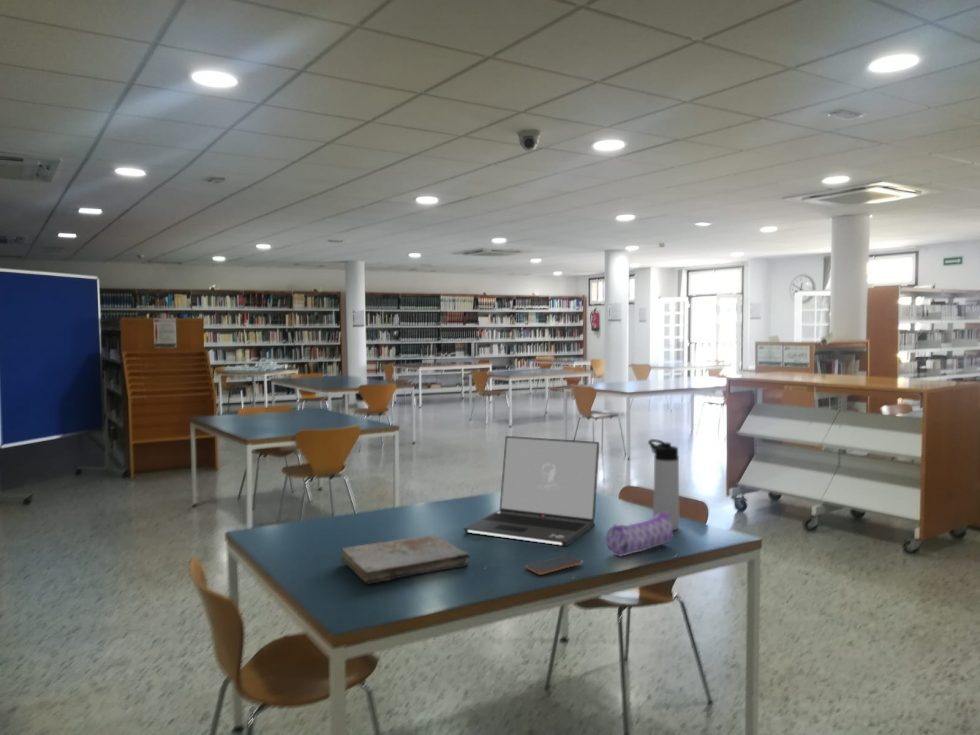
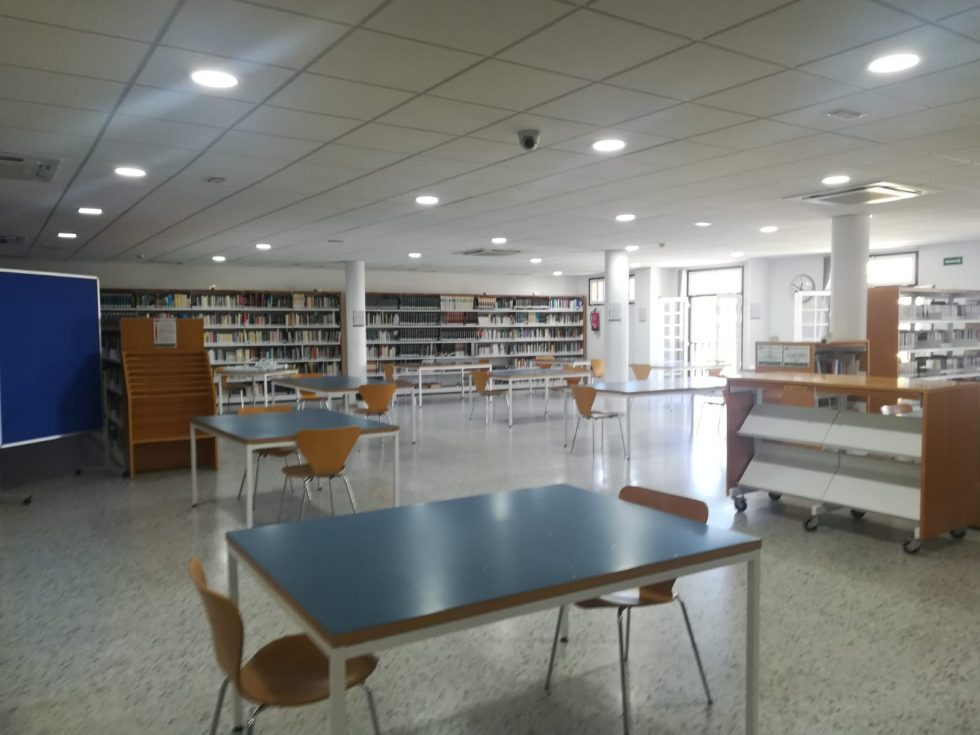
- book [340,534,471,585]
- thermos bottle [647,438,680,531]
- smartphone [525,554,584,576]
- laptop [463,435,600,548]
- pencil case [605,512,674,558]
